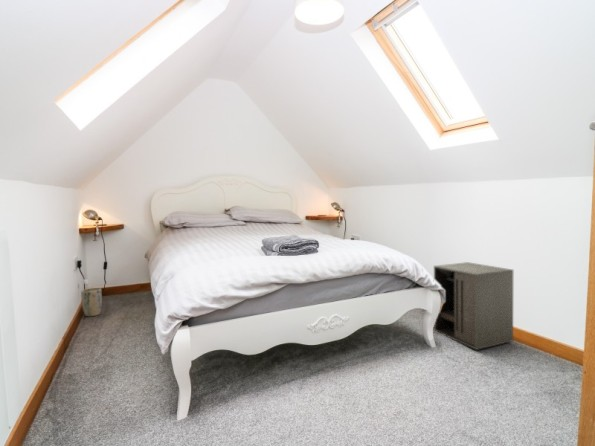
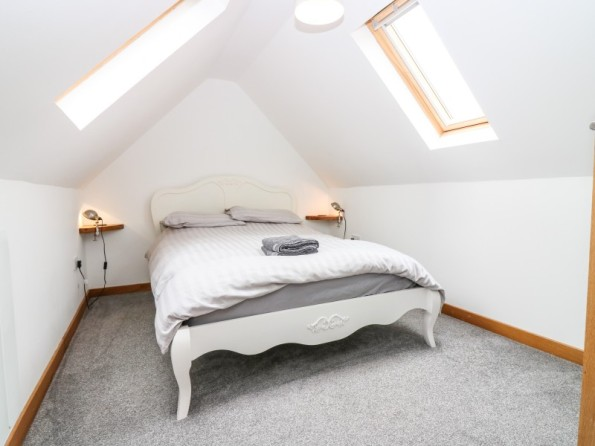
- speaker [433,261,514,351]
- plant pot [80,287,103,318]
